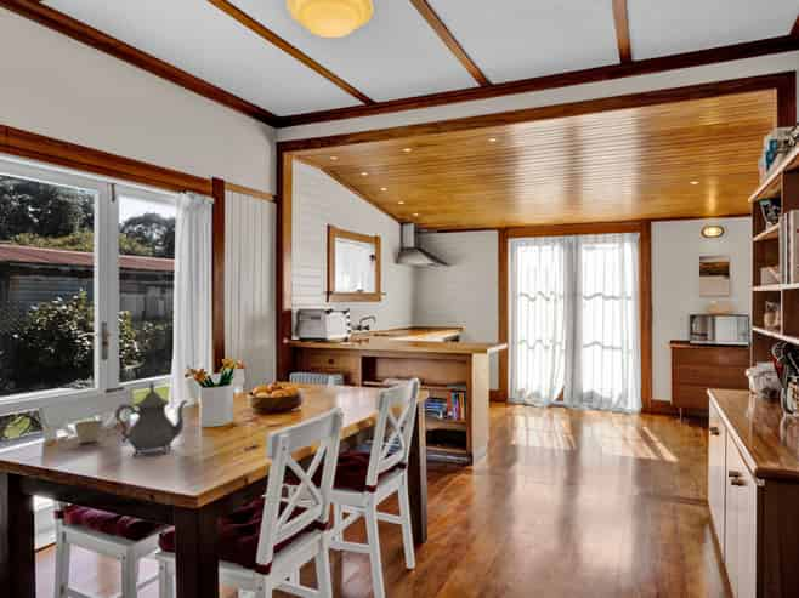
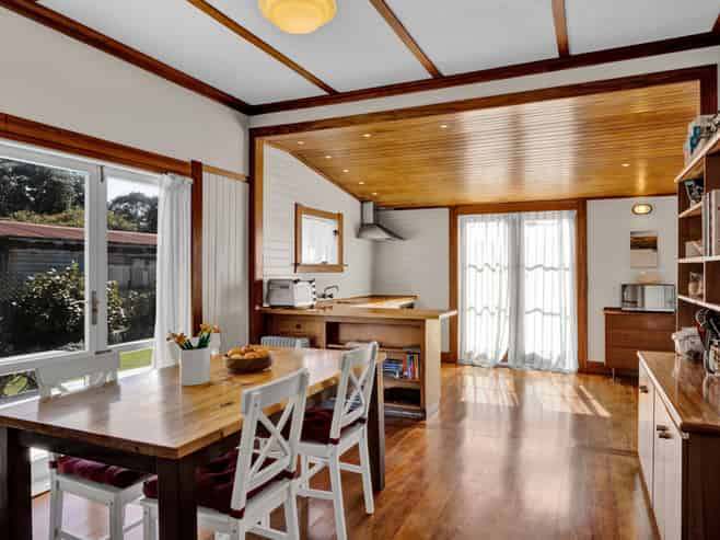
- teapot [114,381,189,457]
- flower pot [73,418,104,444]
